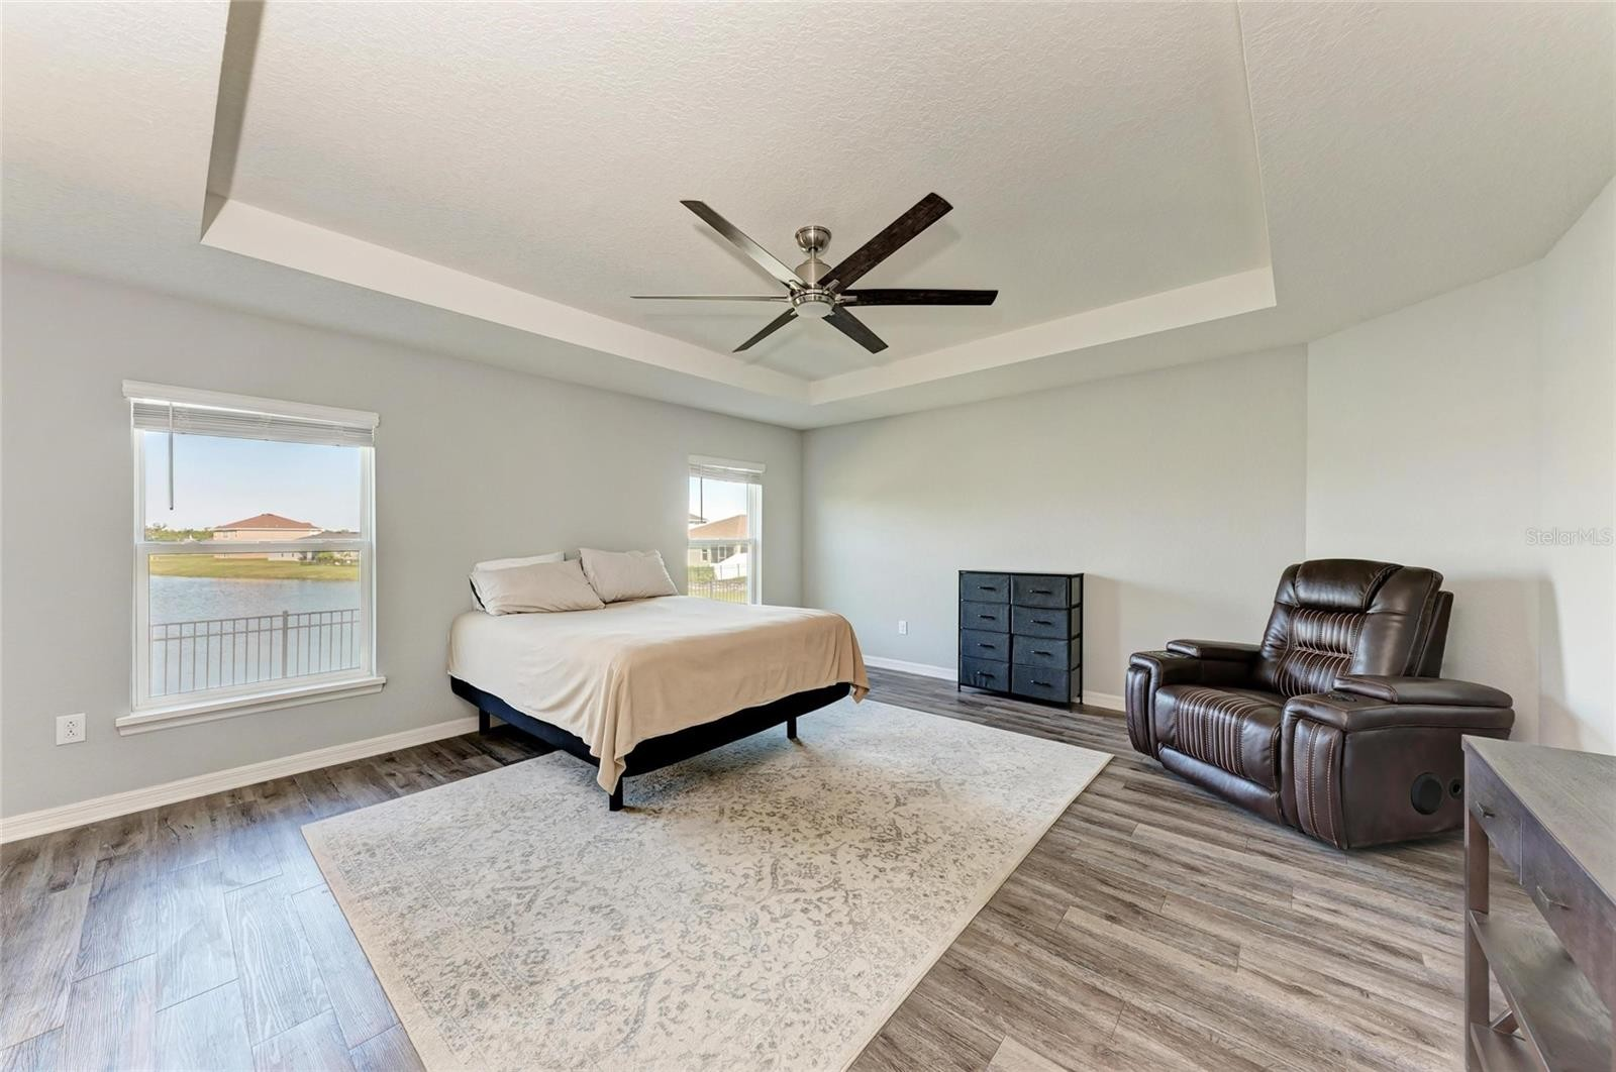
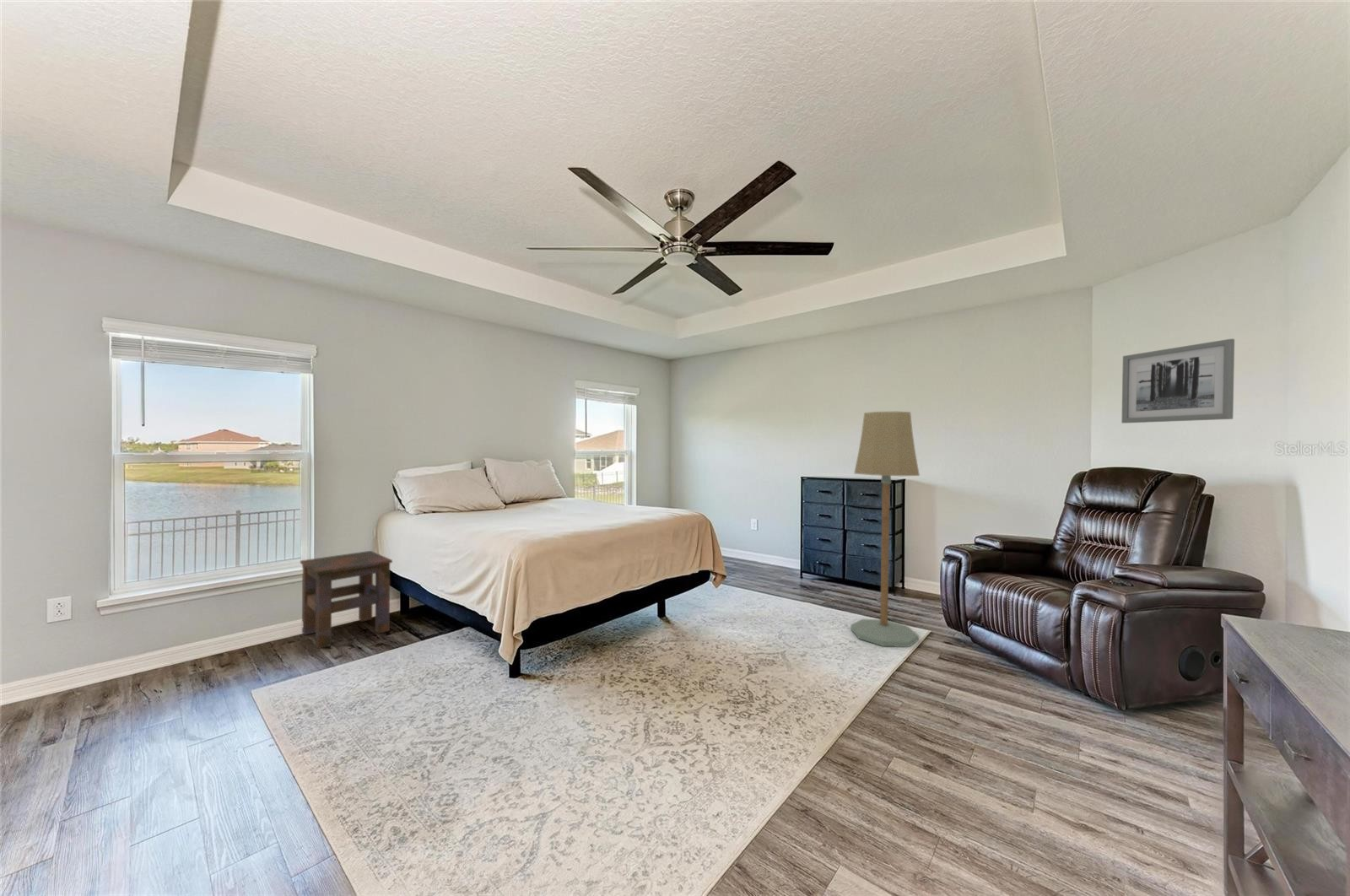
+ wall art [1120,338,1235,424]
+ side table [300,550,393,650]
+ floor lamp [850,411,921,648]
